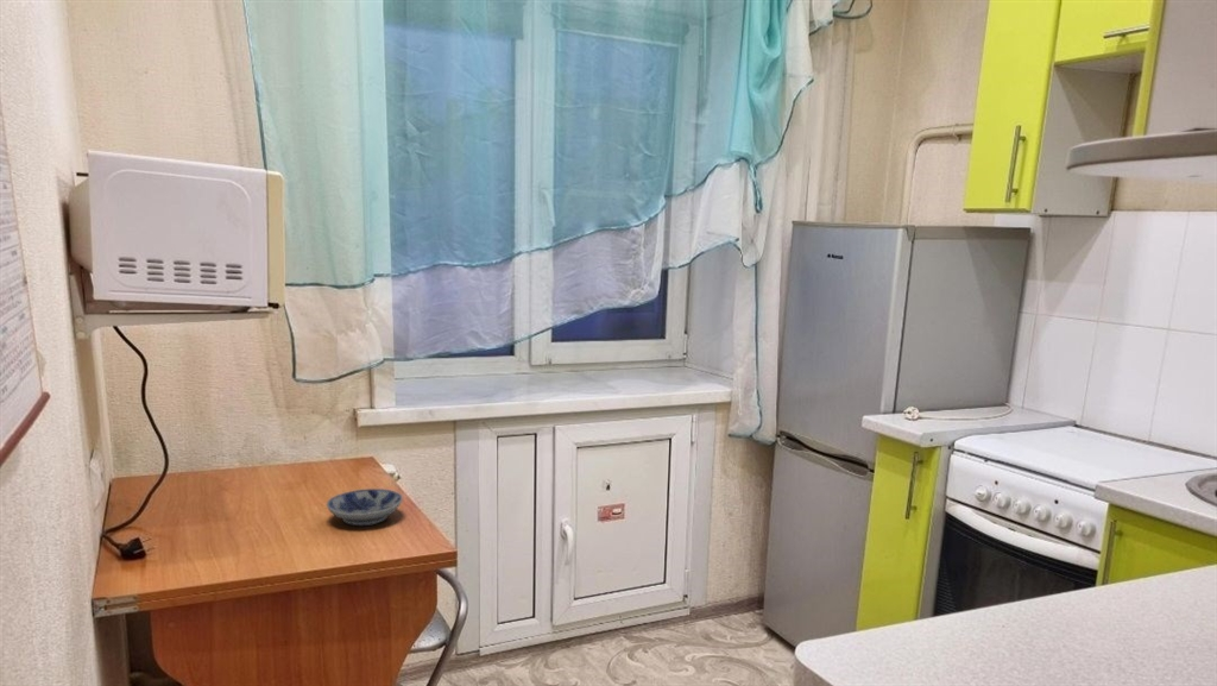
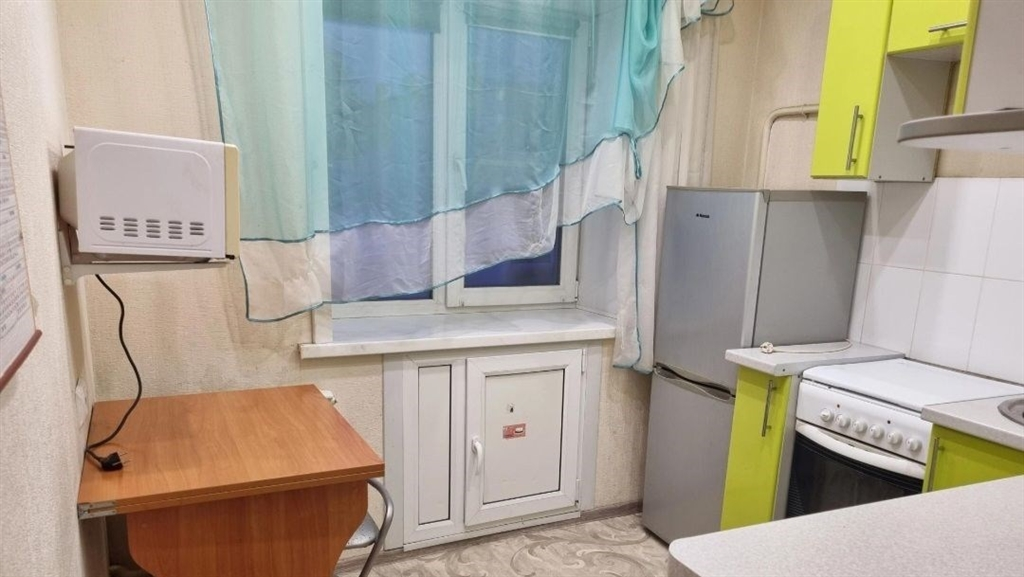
- bowl [326,487,404,527]
